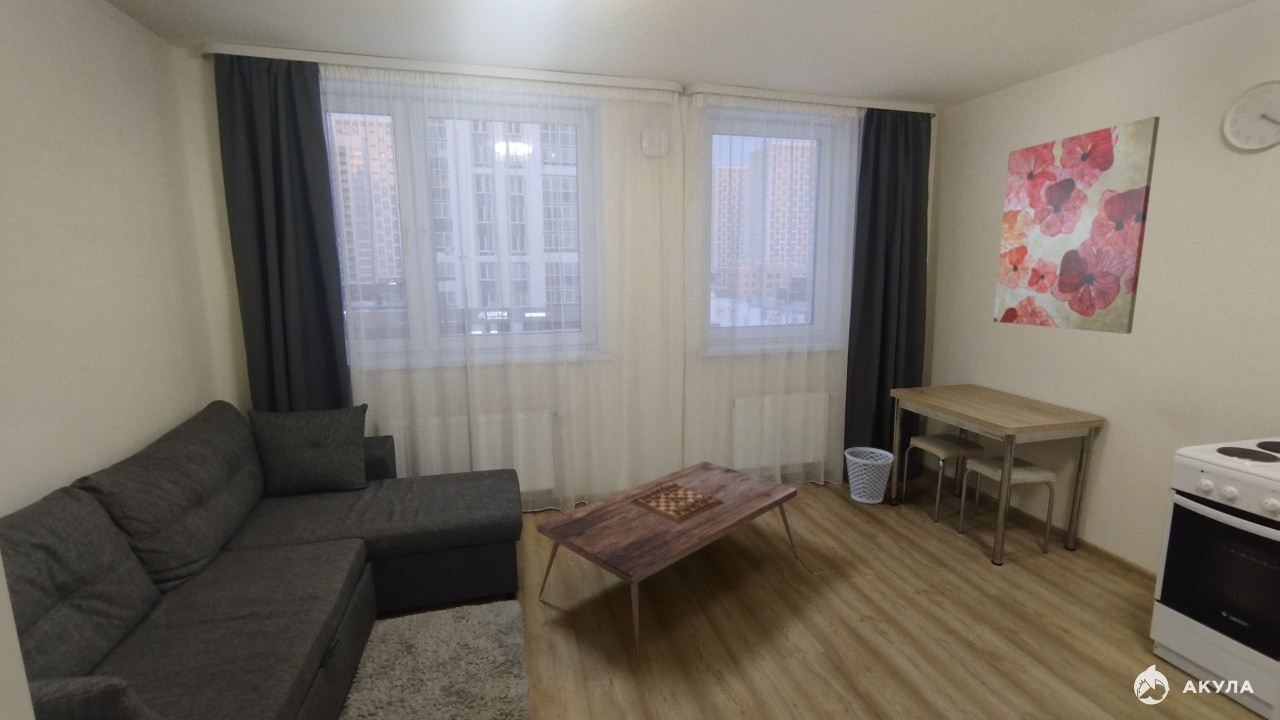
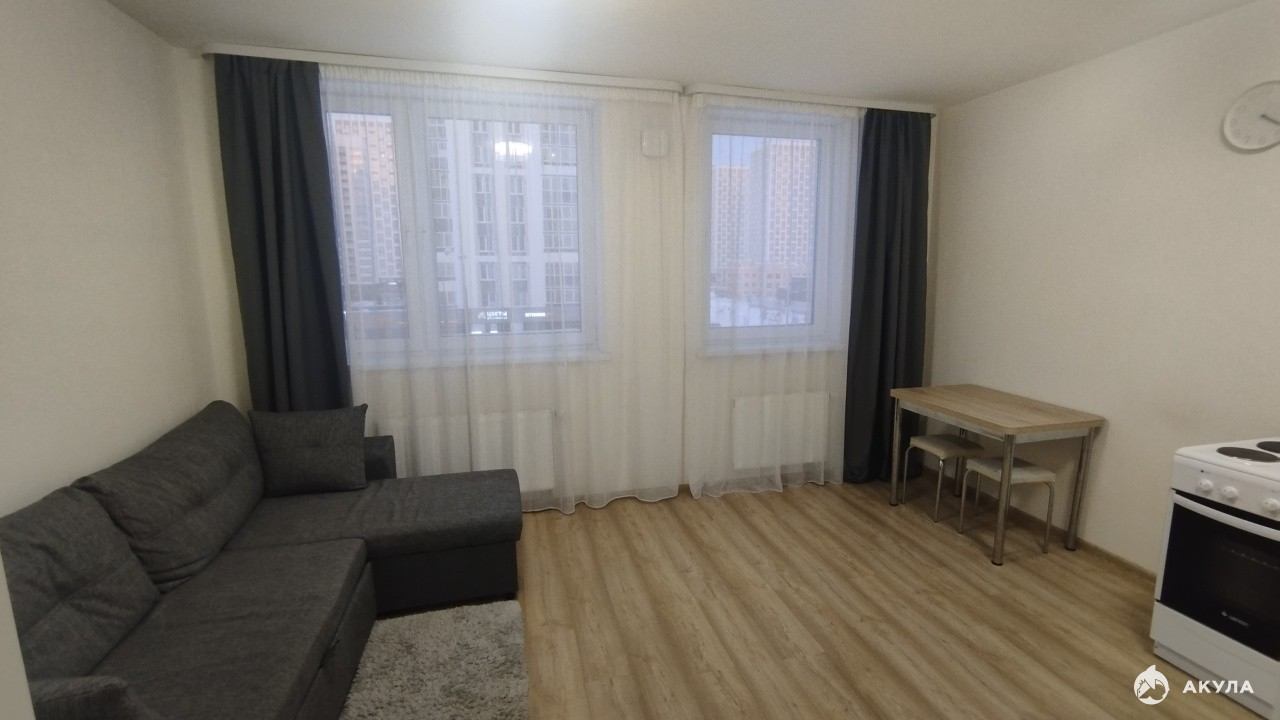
- wall art [992,115,1161,335]
- coffee table [536,461,798,669]
- wastebasket [844,446,894,504]
